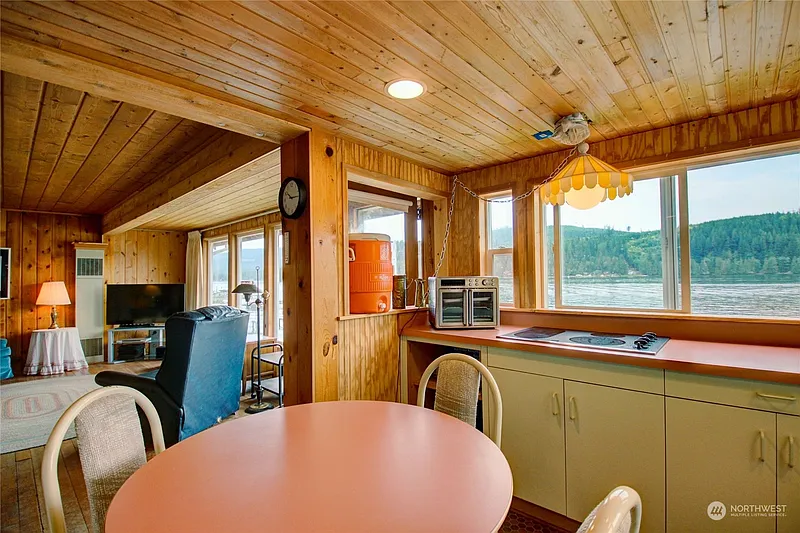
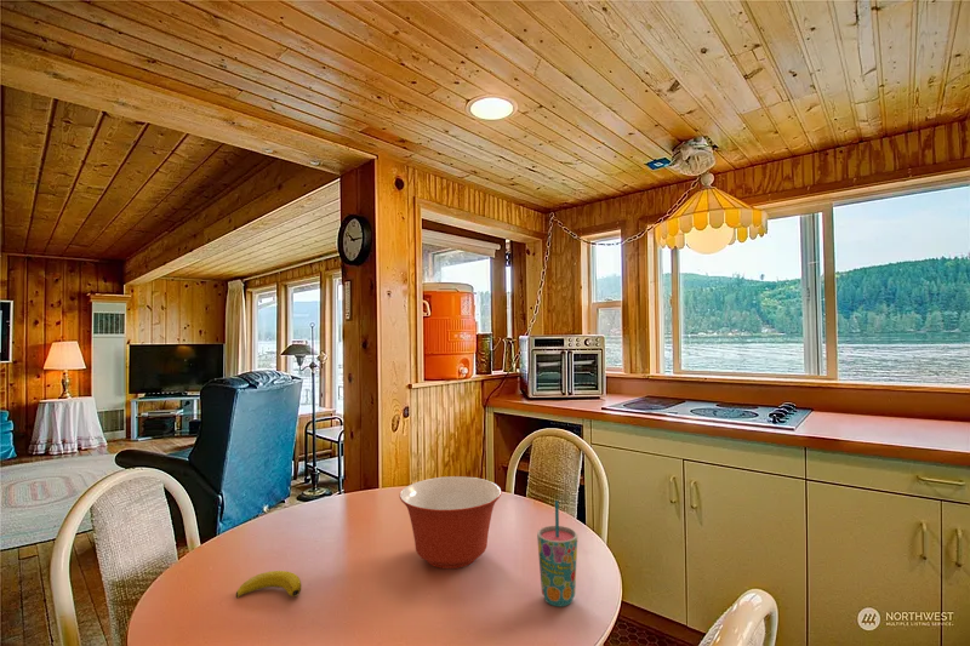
+ mixing bowl [399,475,503,570]
+ banana [234,570,302,599]
+ cup [536,499,578,607]
